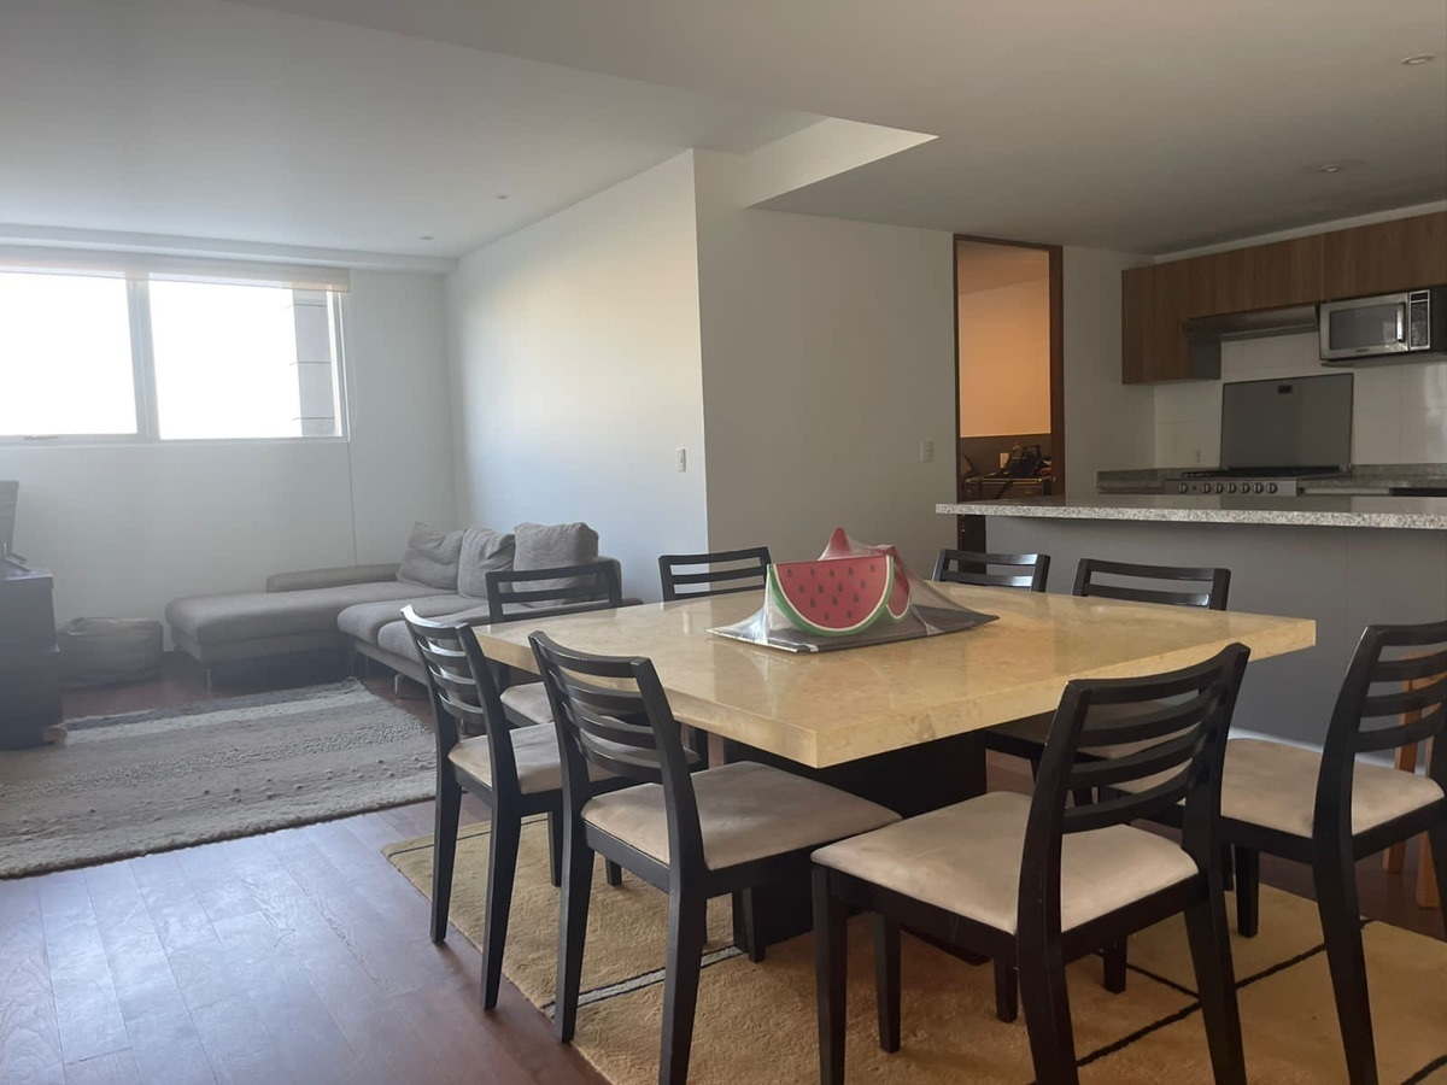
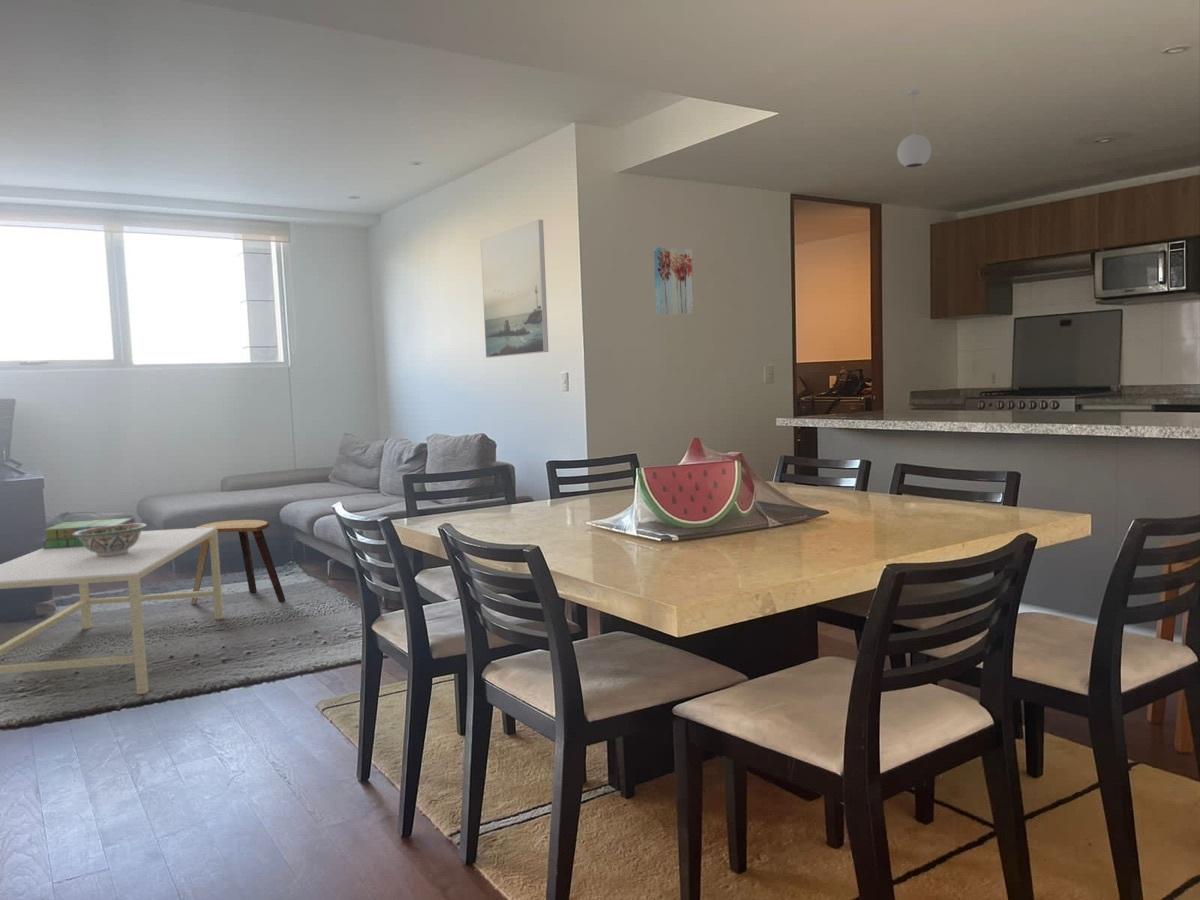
+ decorative bowl [72,523,148,557]
+ stack of books [41,517,134,549]
+ wall art [653,246,695,316]
+ coffee table [0,527,224,695]
+ stool [190,519,286,605]
+ pendant light [896,88,932,169]
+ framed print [480,219,549,359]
